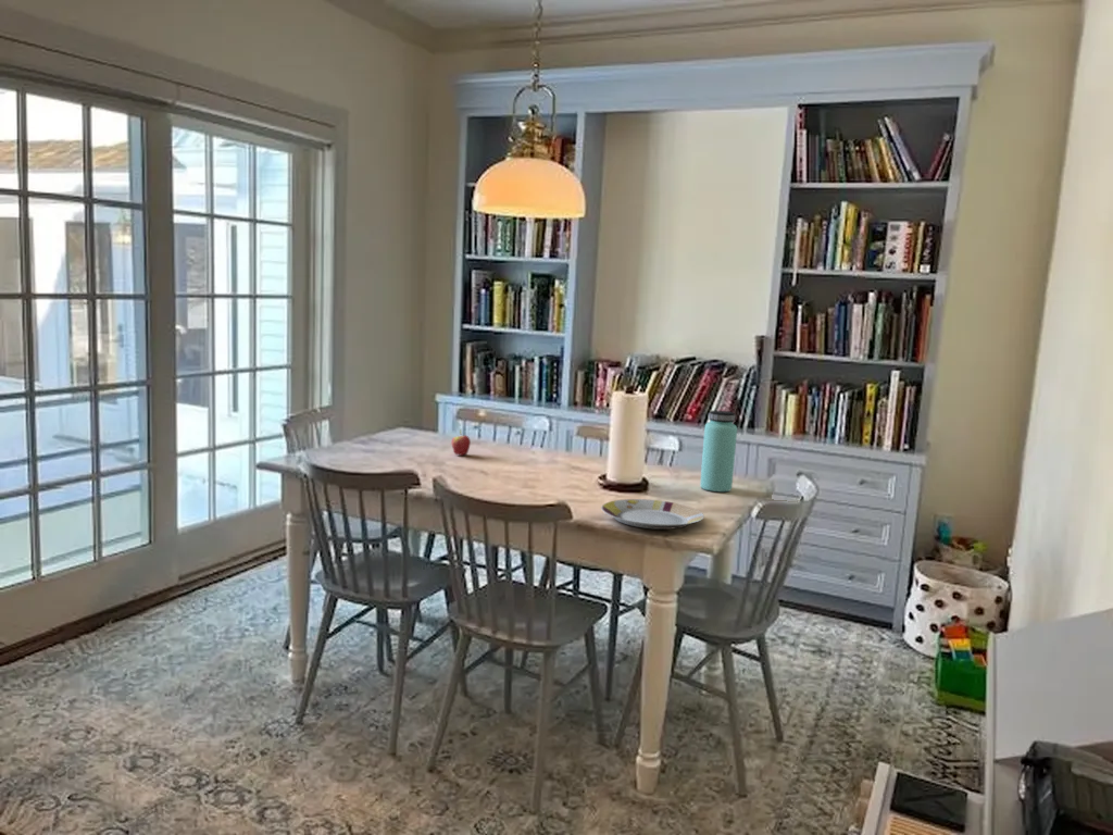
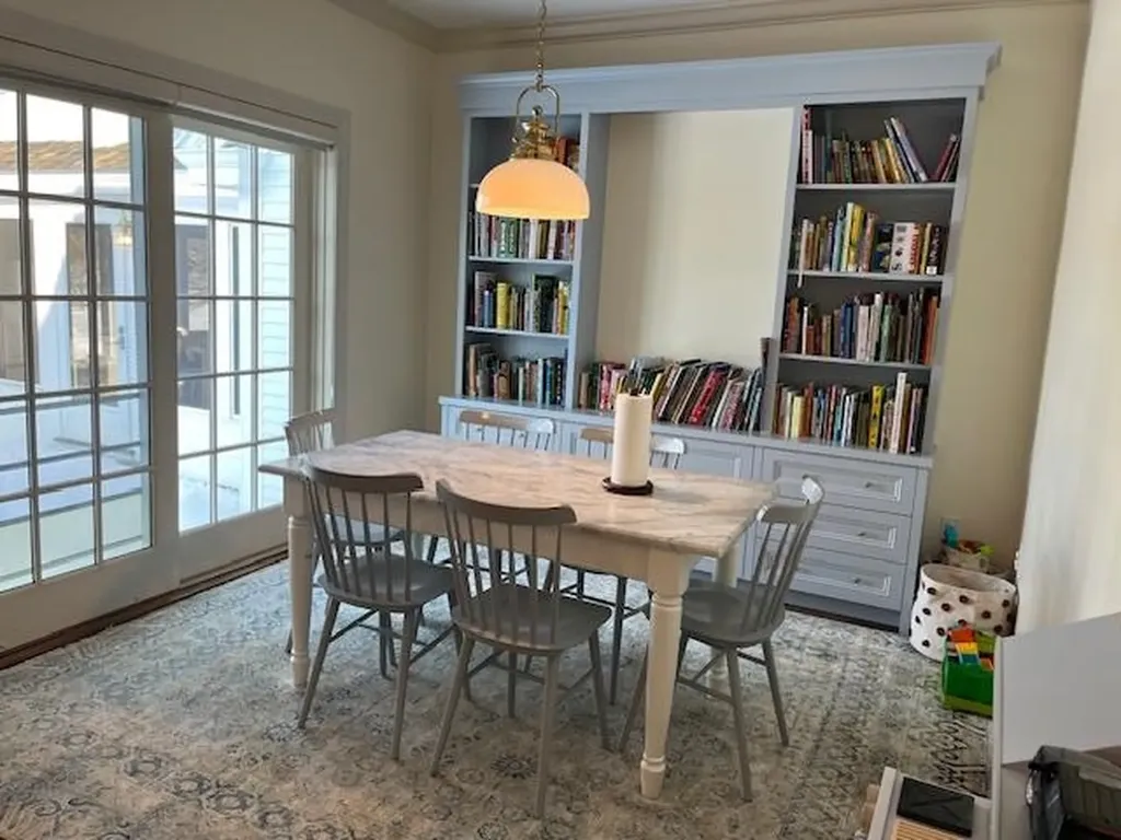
- bottle [699,410,738,493]
- plate [600,498,705,531]
- fruit [450,429,472,457]
